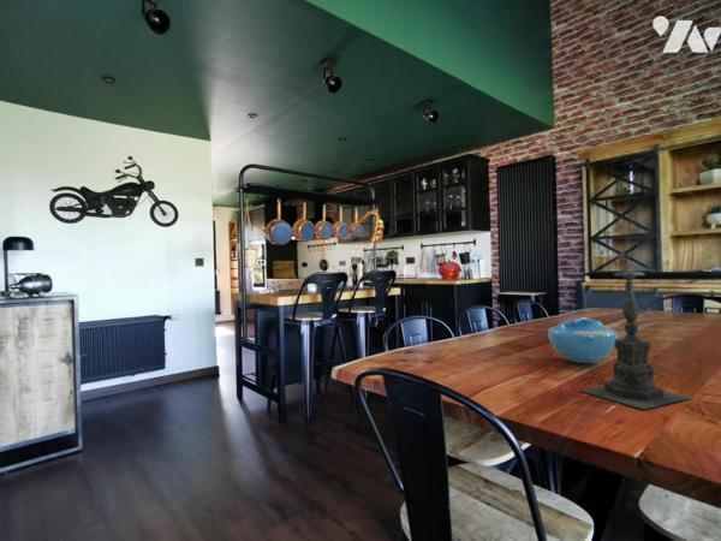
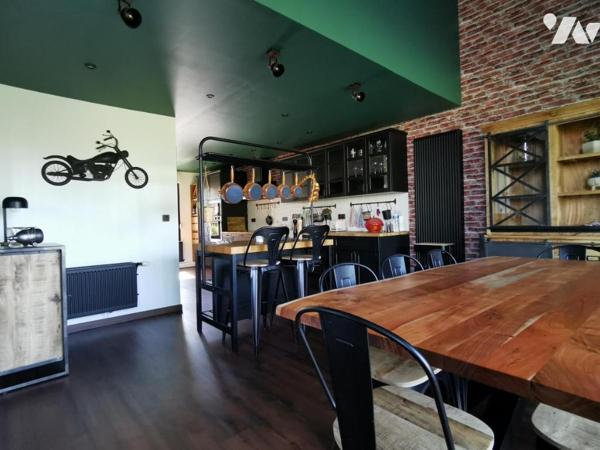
- bowl [547,316,619,364]
- candle holder [580,251,693,411]
